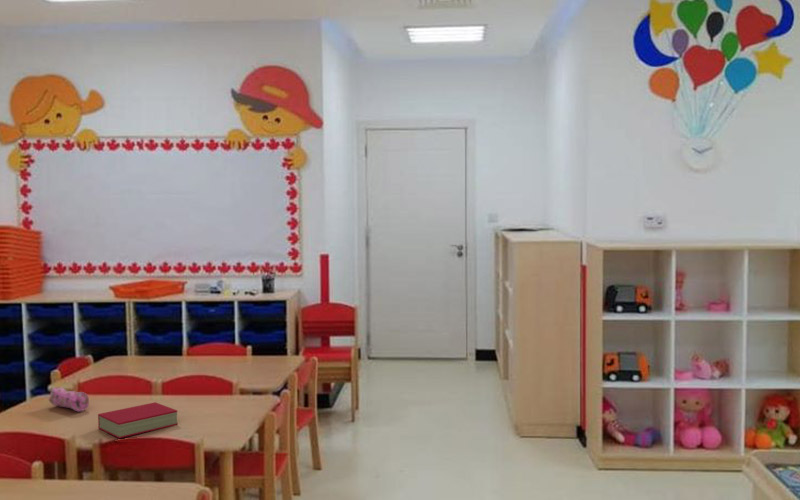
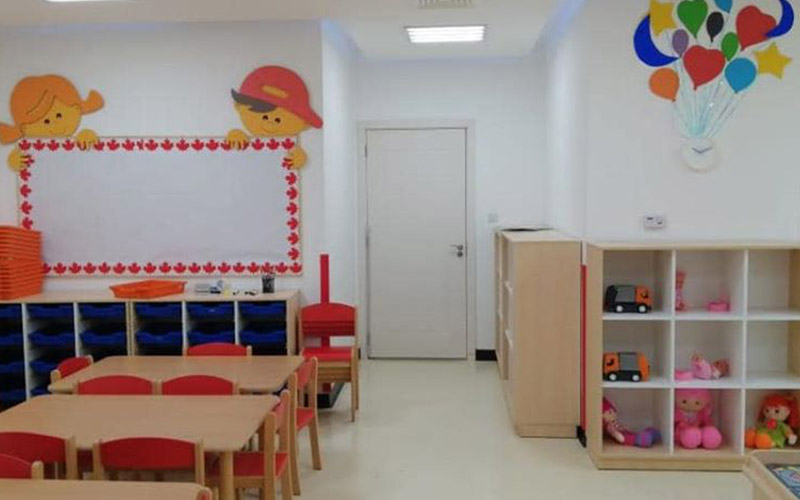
- pencil case [48,386,90,412]
- book [97,401,179,439]
